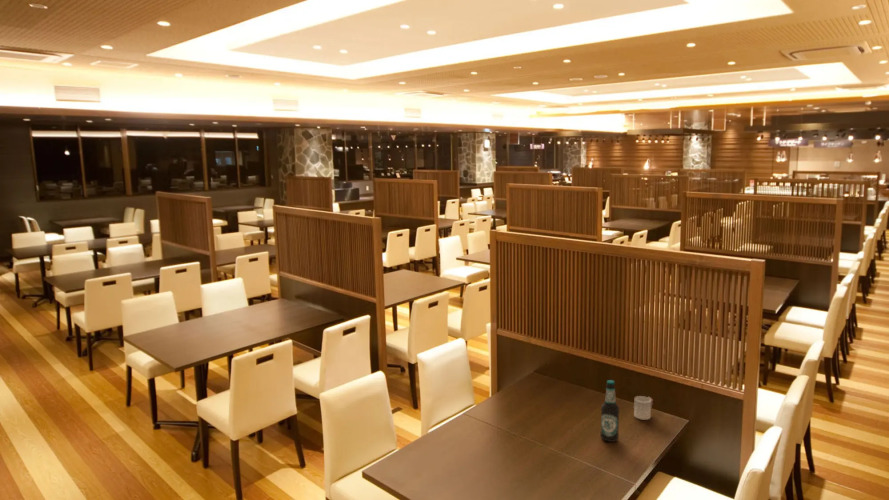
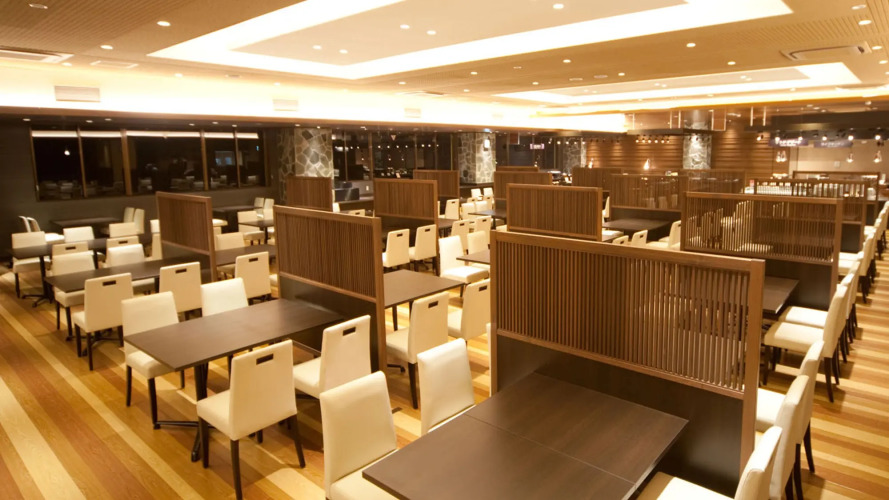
- bottle [600,379,620,443]
- cup [633,395,654,421]
